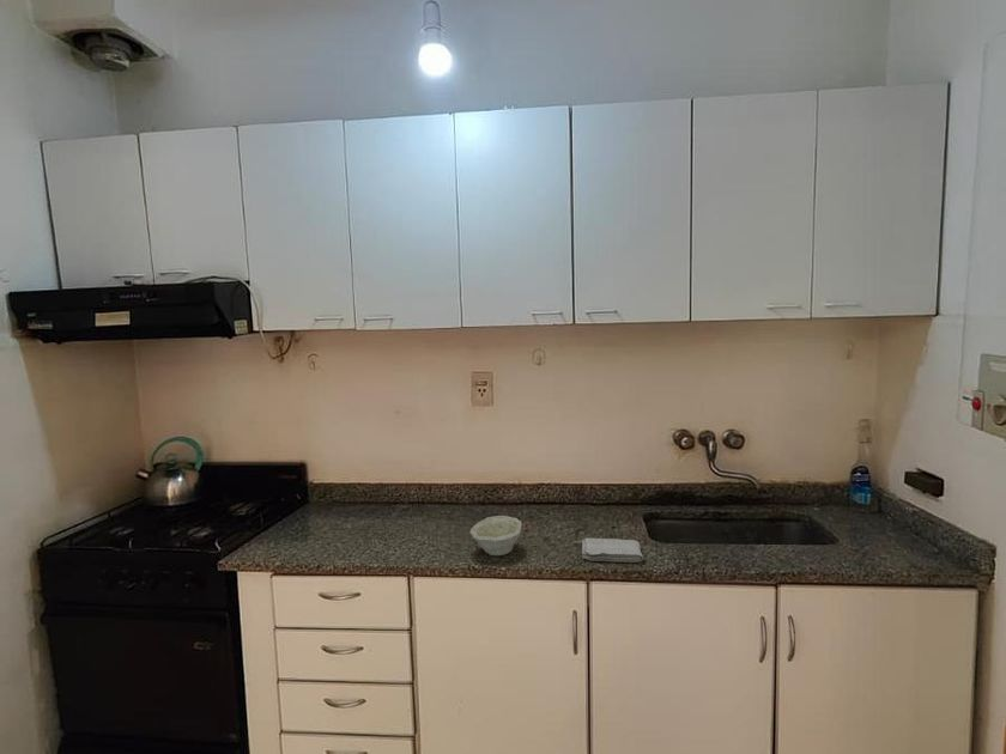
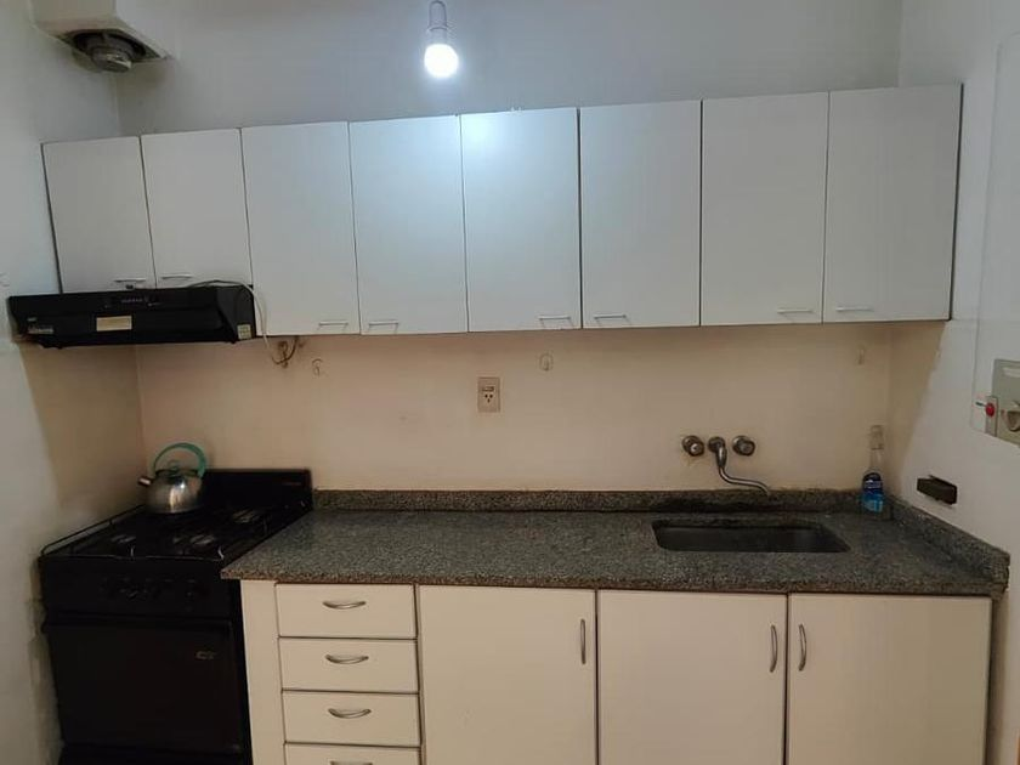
- bowl [469,515,523,557]
- washcloth [581,537,644,564]
